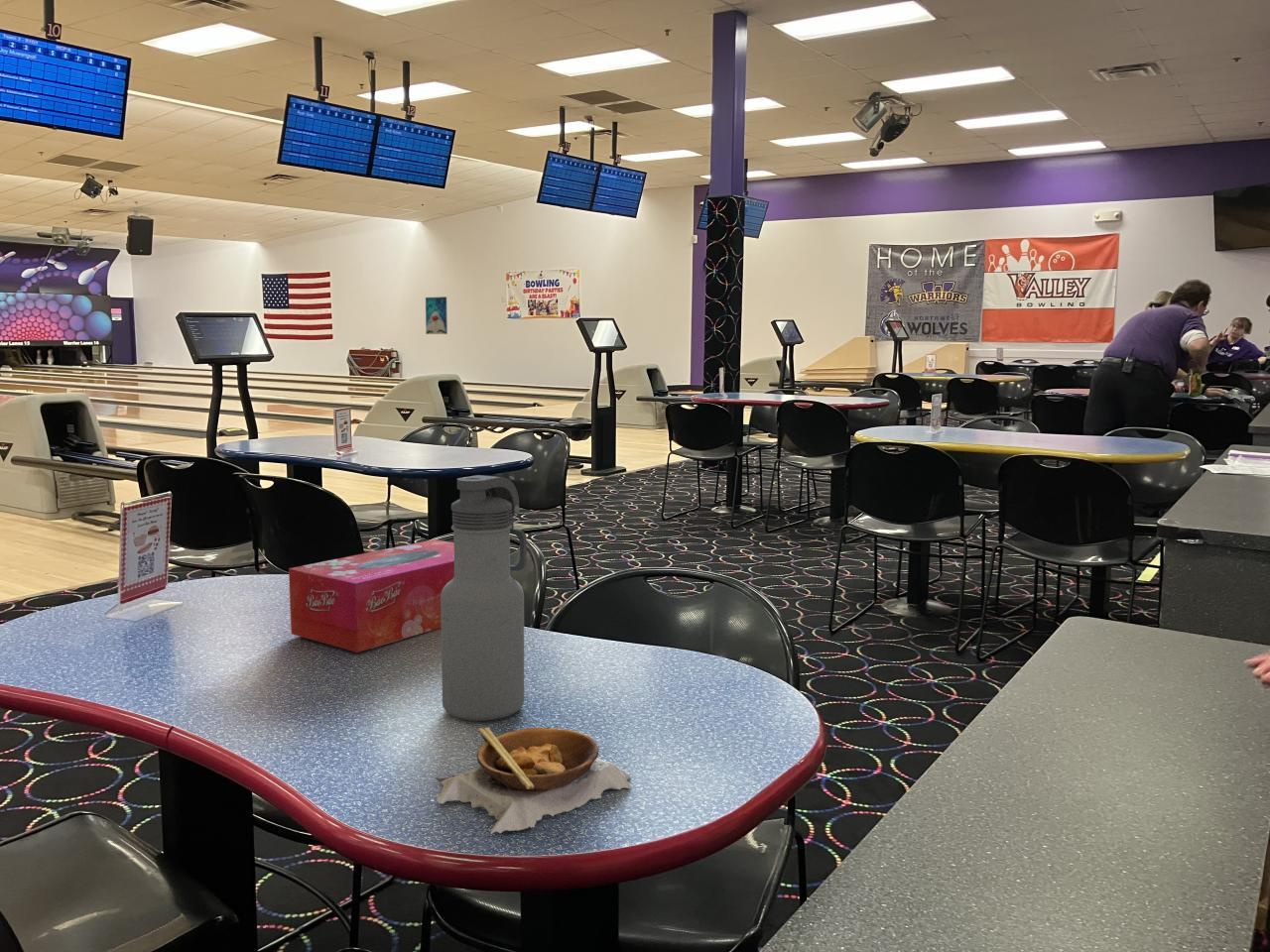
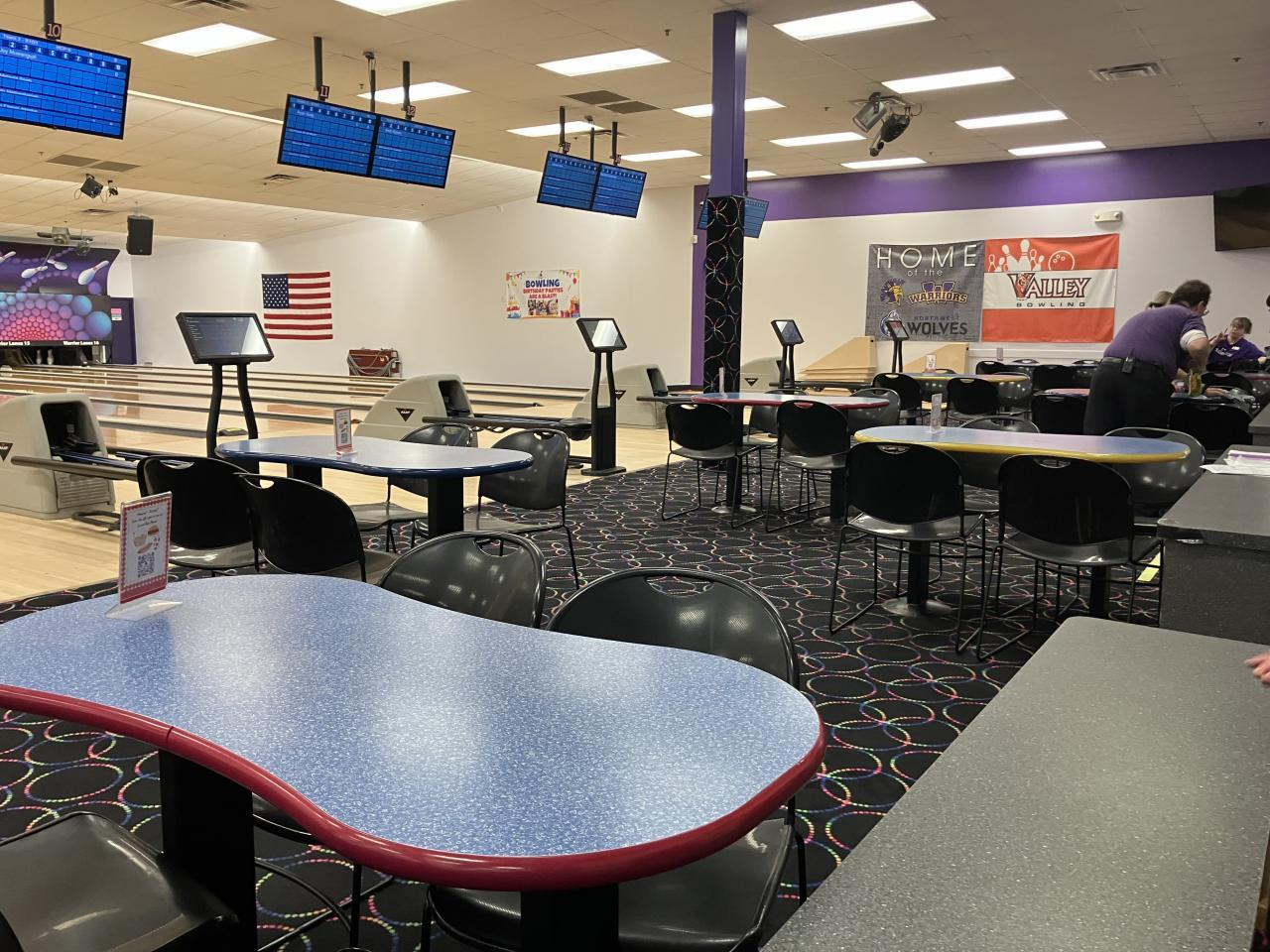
- soup bowl [434,727,632,835]
- tissue box [288,538,454,654]
- water bottle [441,474,528,722]
- wall art [425,296,448,335]
